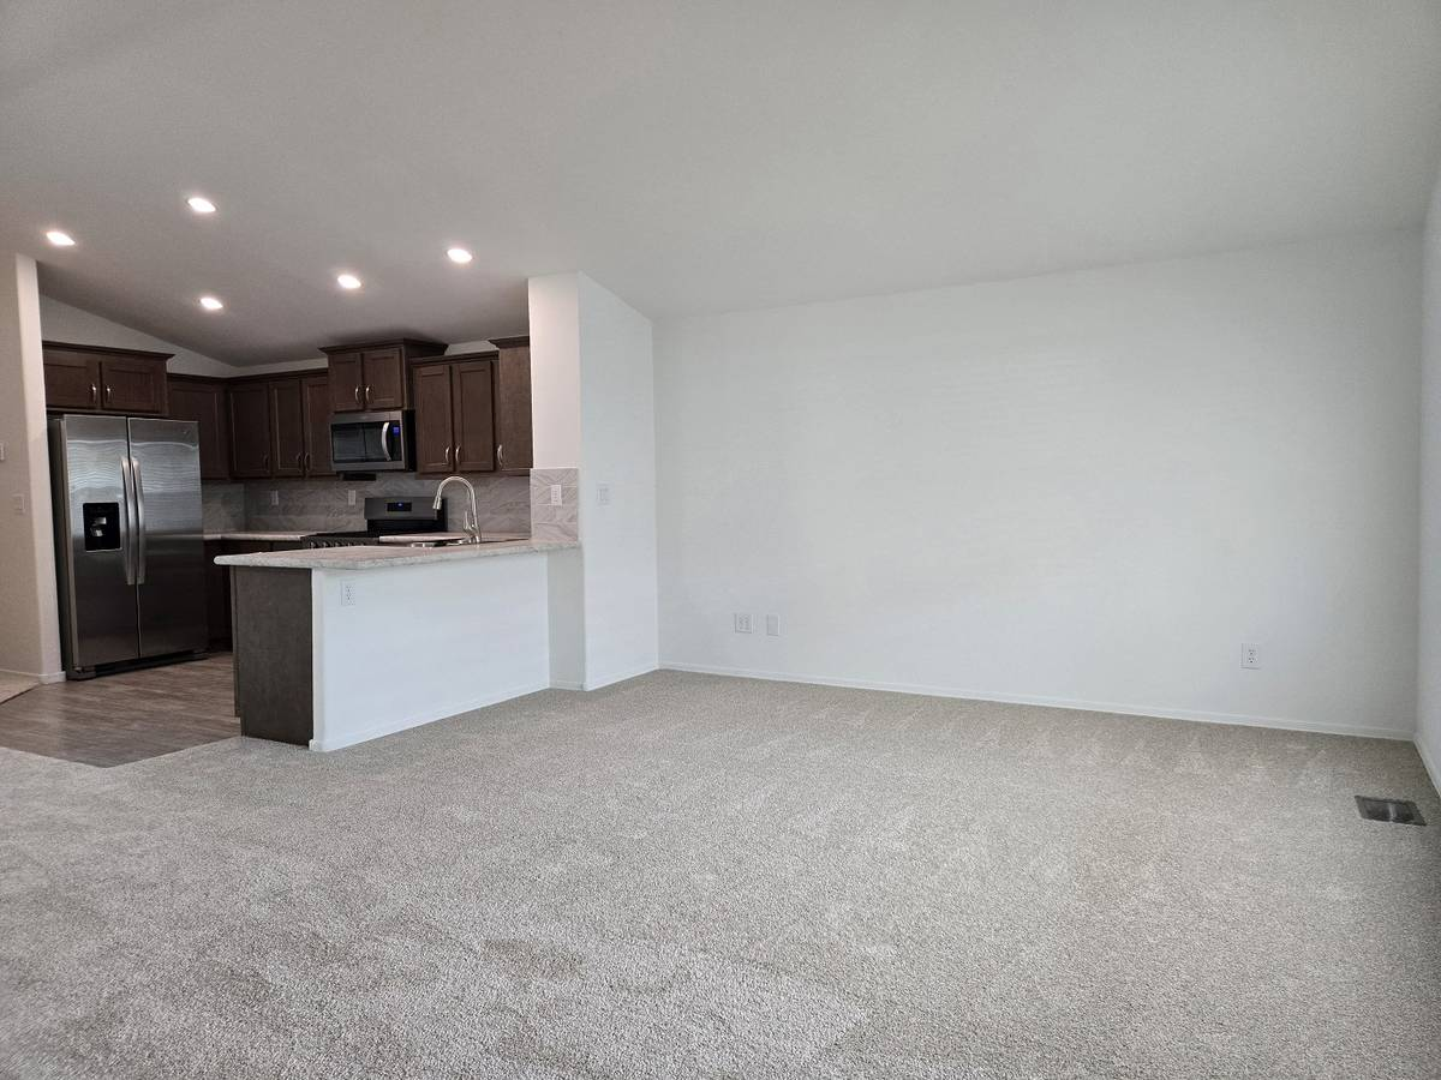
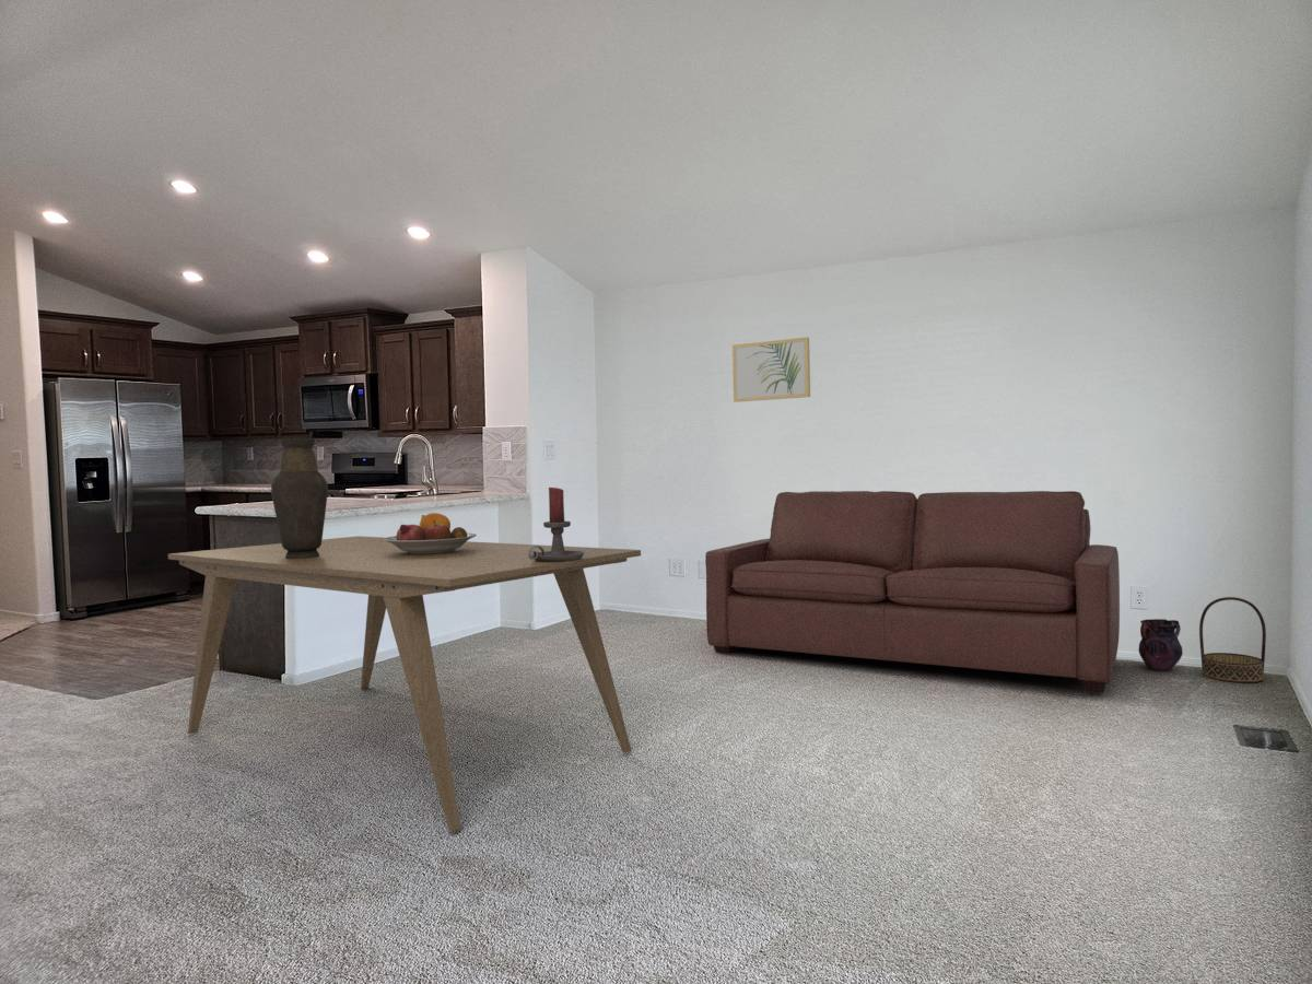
+ vase [1137,618,1184,671]
+ candle holder [528,487,584,562]
+ wall art [731,336,811,403]
+ sofa [704,490,1121,694]
+ vase [270,437,329,559]
+ basket [1198,596,1267,683]
+ dining table [167,535,642,832]
+ fruit bowl [384,512,478,554]
